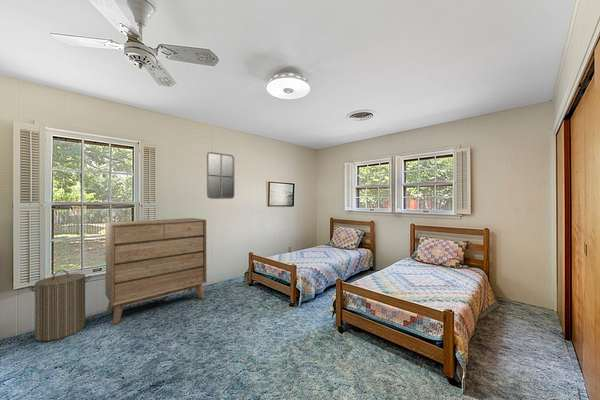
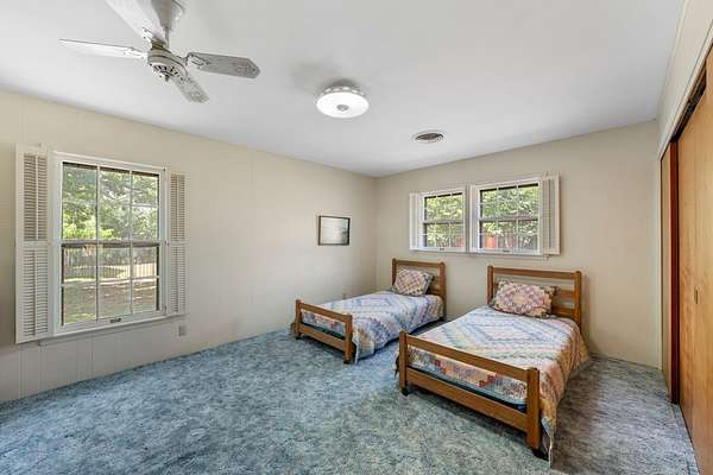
- laundry hamper [27,269,92,342]
- dresser [104,217,207,325]
- home mirror [206,151,236,200]
